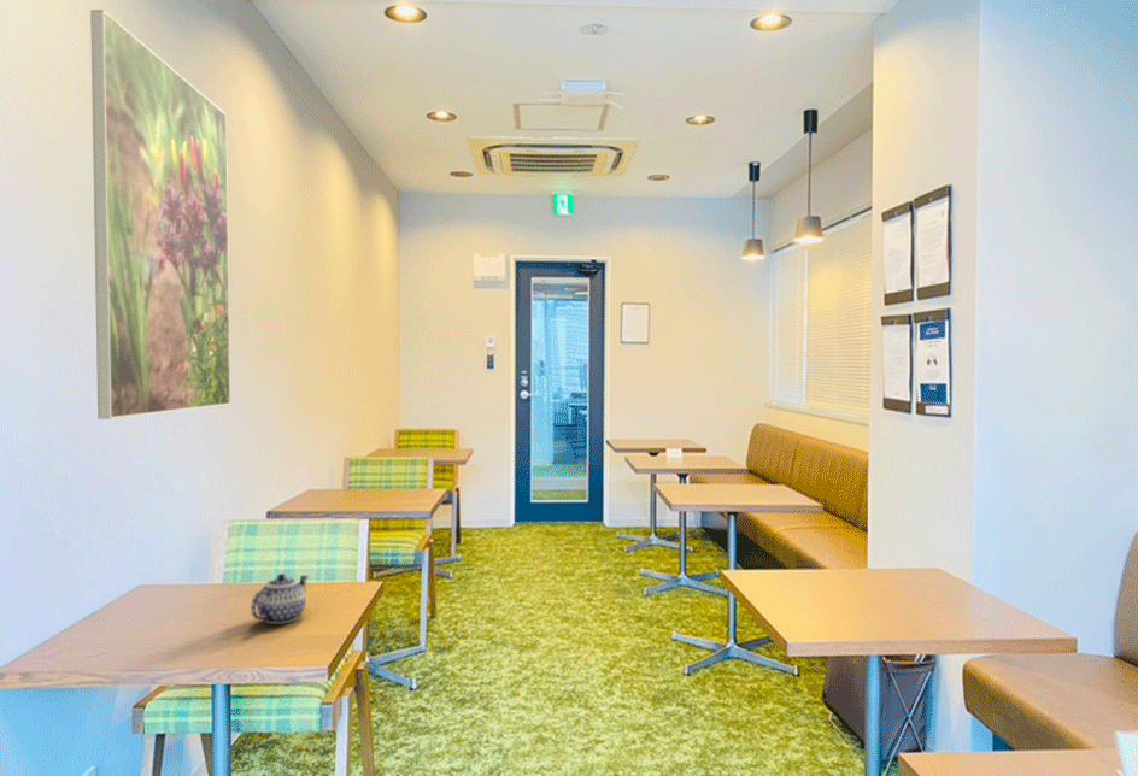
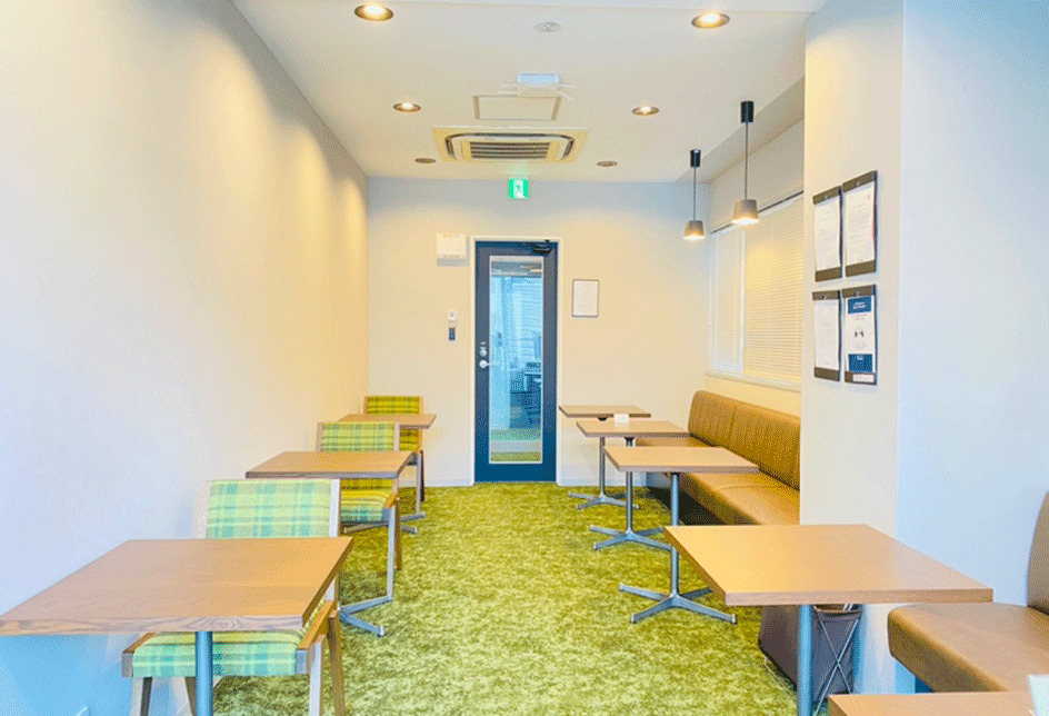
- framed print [89,8,231,421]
- teapot [250,572,310,625]
